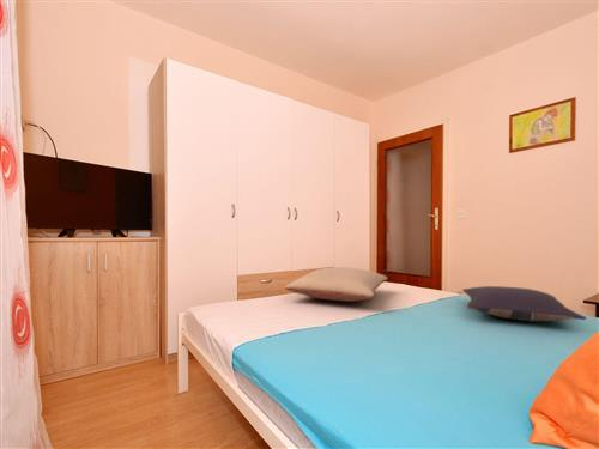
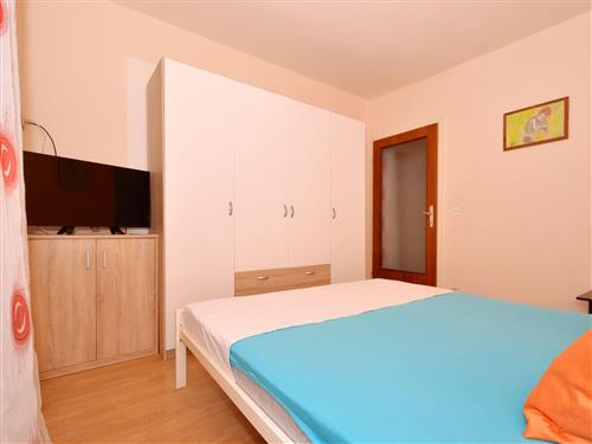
- pillow [284,266,388,303]
- pillow [461,285,587,322]
